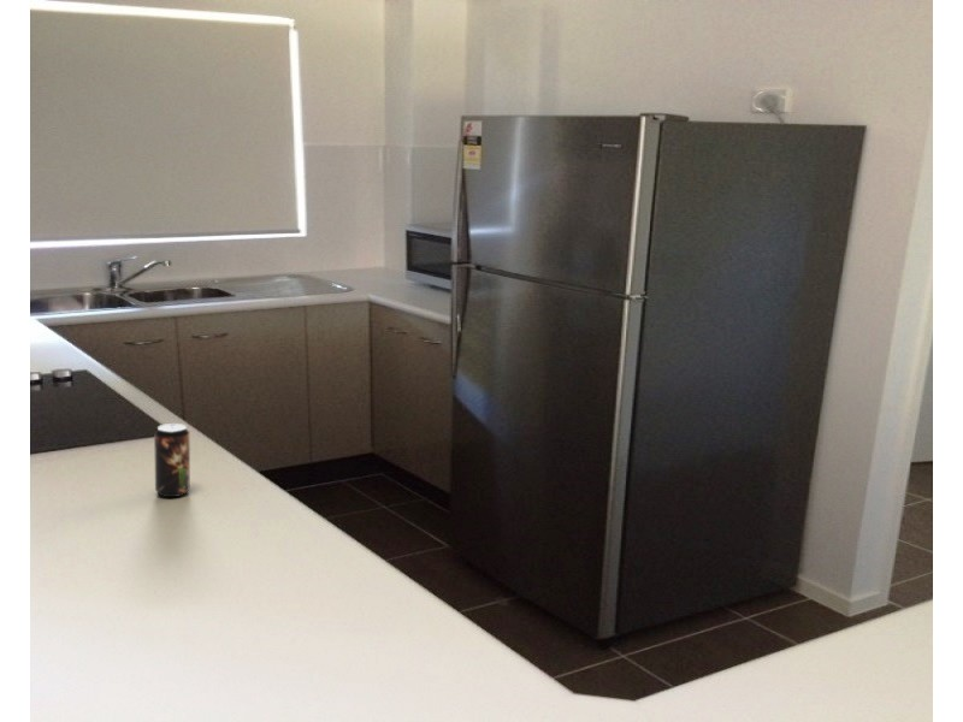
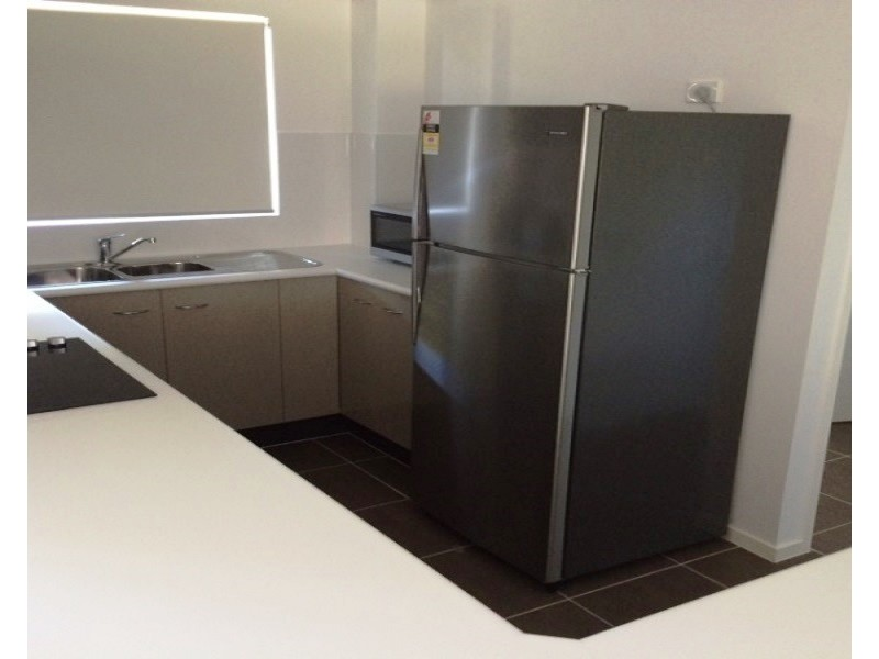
- beverage can [153,422,191,498]
